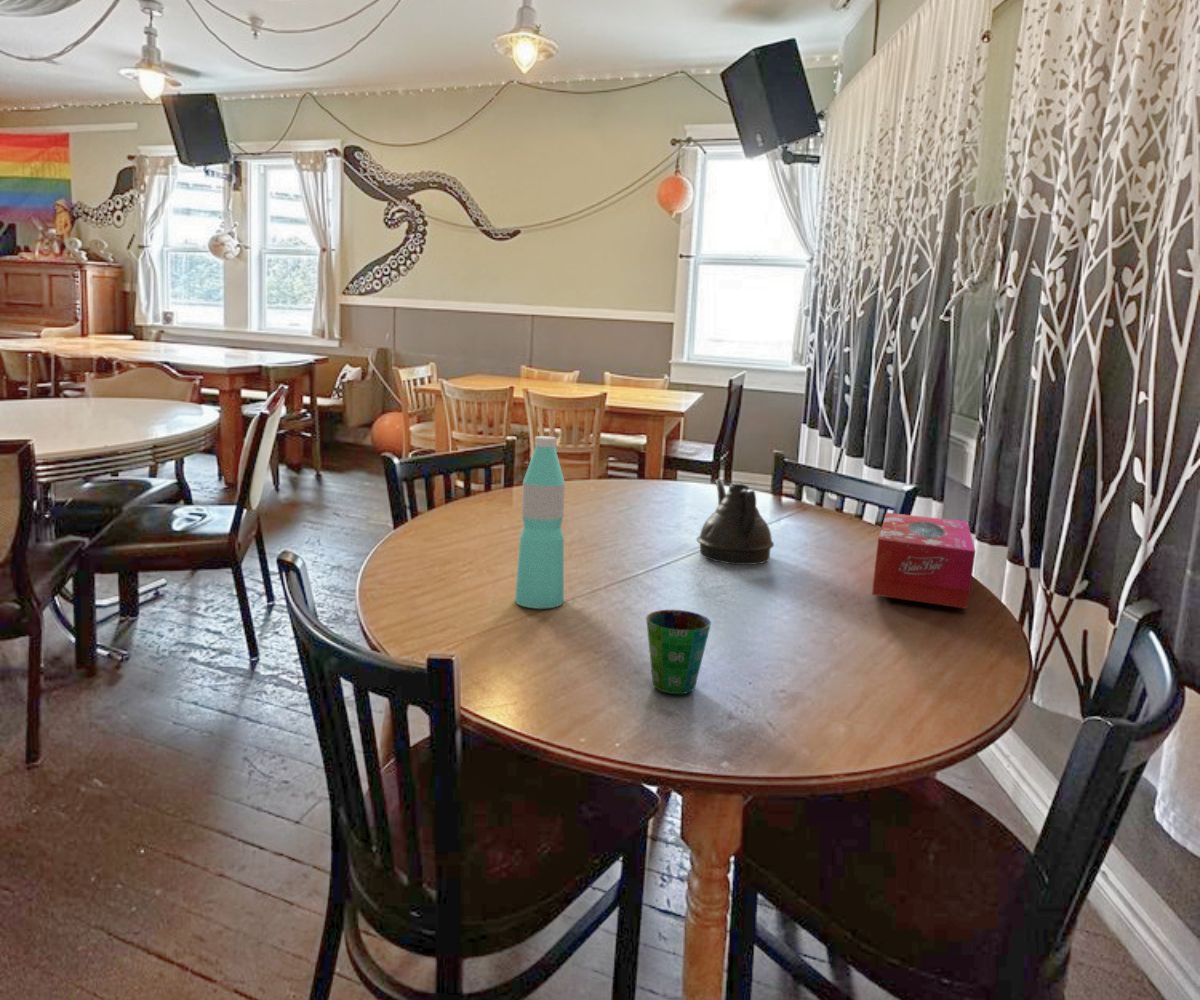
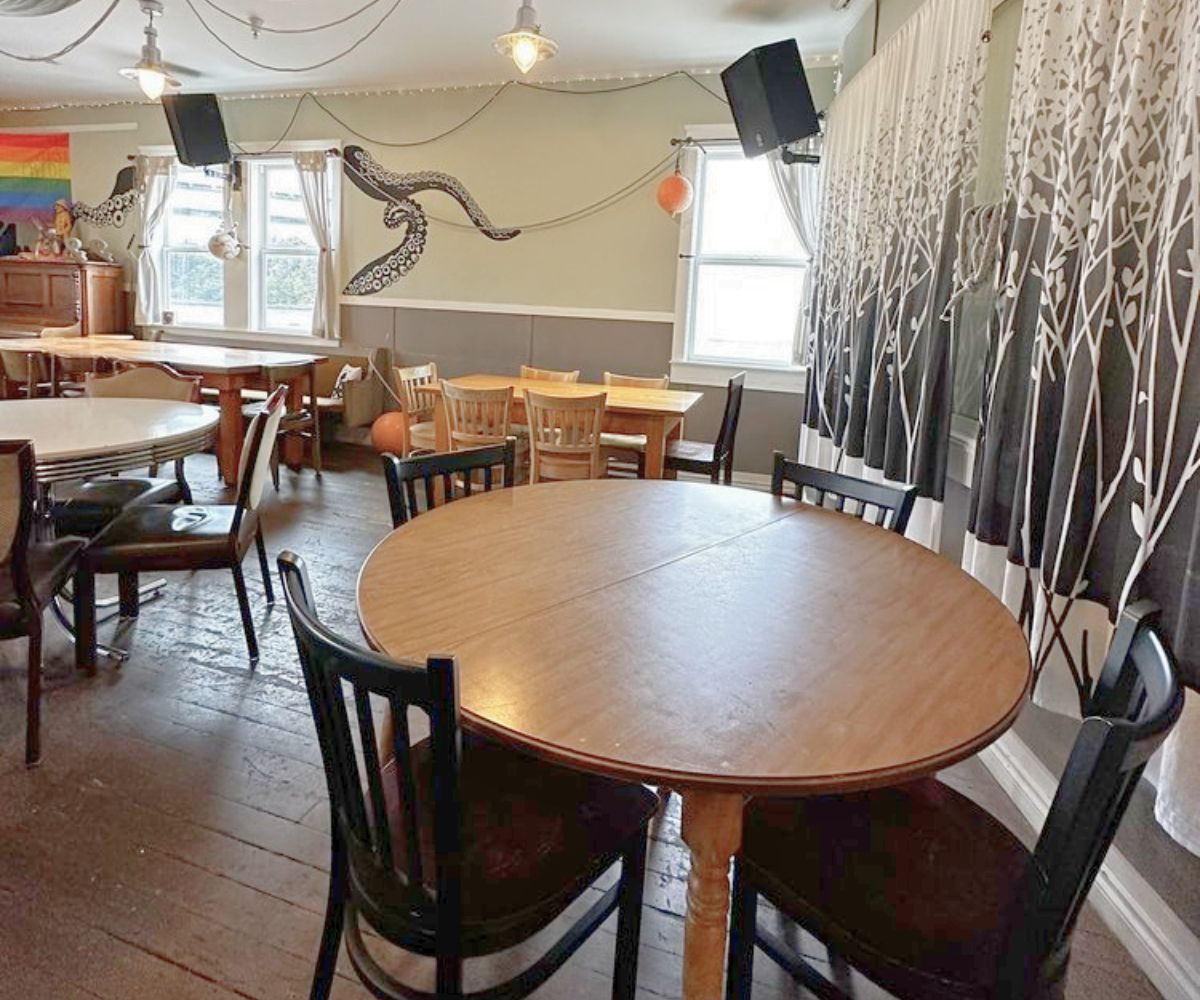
- teapot [695,478,775,566]
- cup [645,609,712,695]
- water bottle [514,435,566,610]
- tissue box [871,512,976,610]
